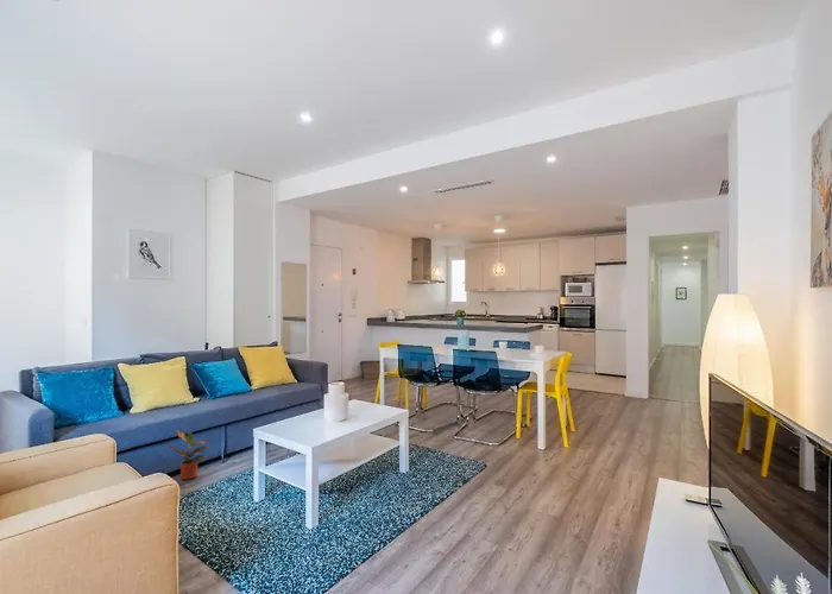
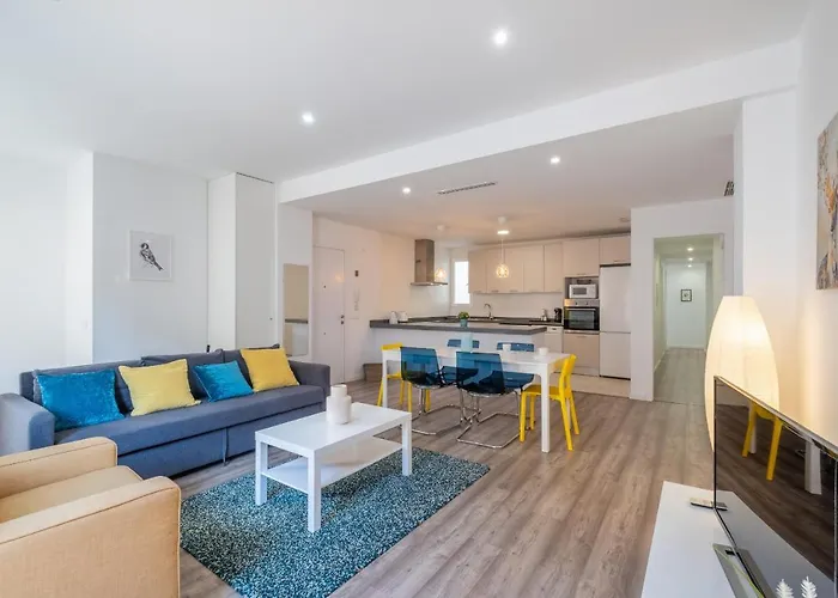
- potted plant [166,429,210,481]
